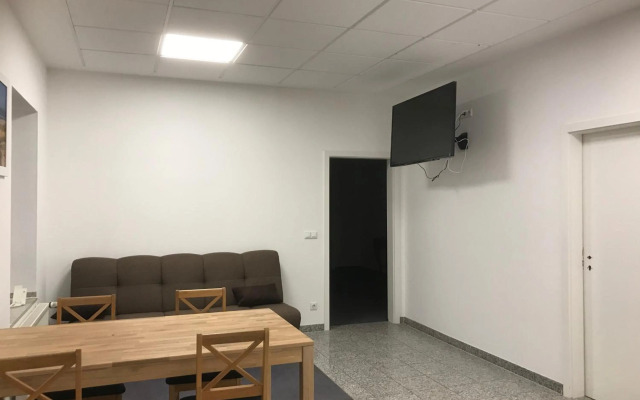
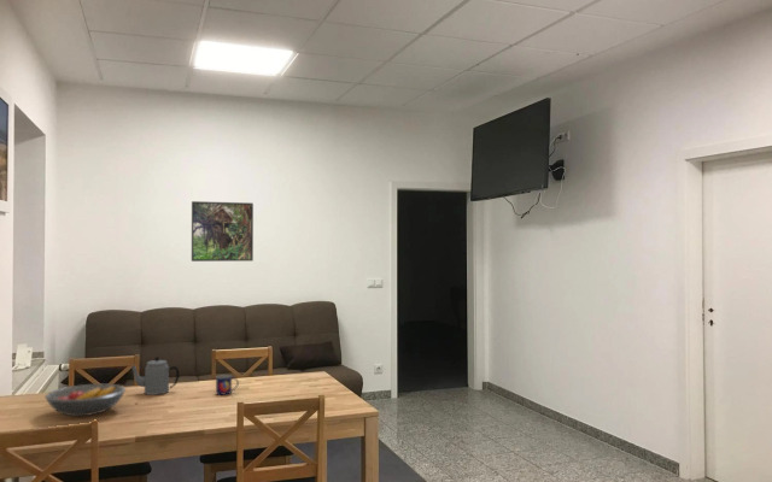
+ teapot [129,355,181,396]
+ mug [215,374,240,396]
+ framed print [191,200,255,263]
+ fruit bowl [43,383,127,417]
